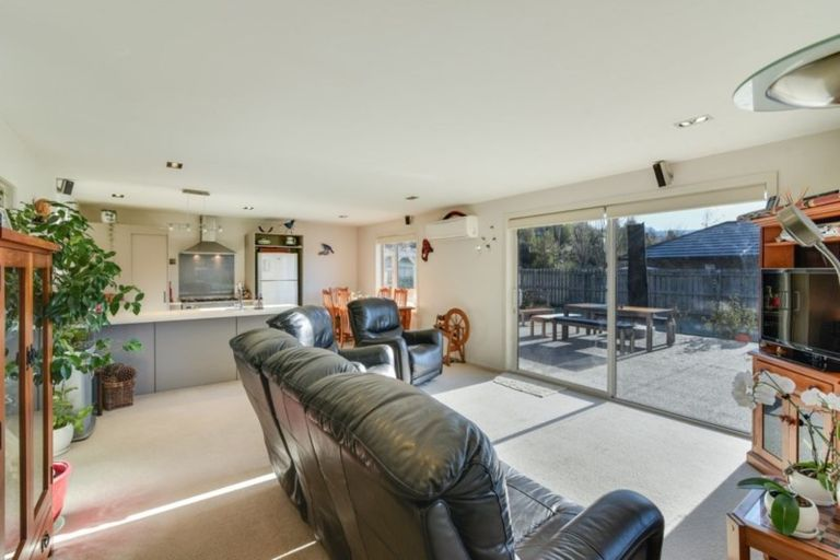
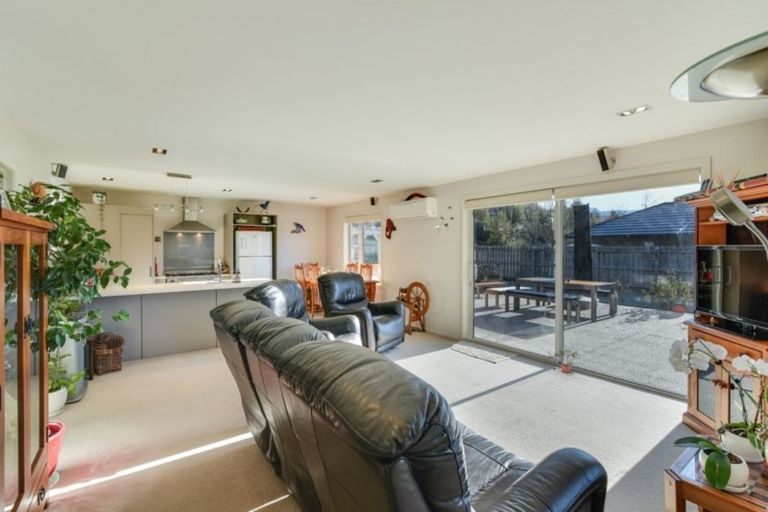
+ potted plant [546,347,579,374]
